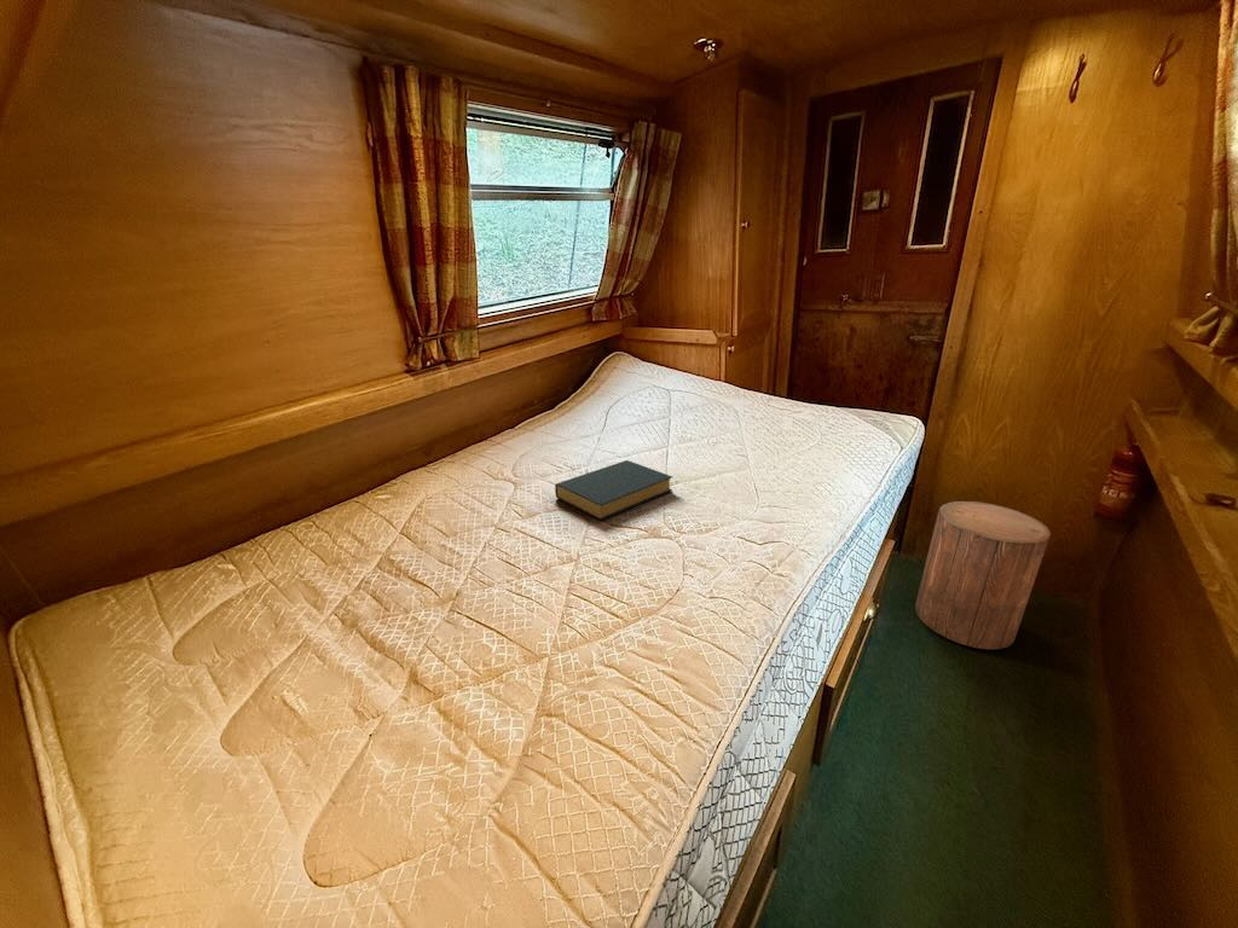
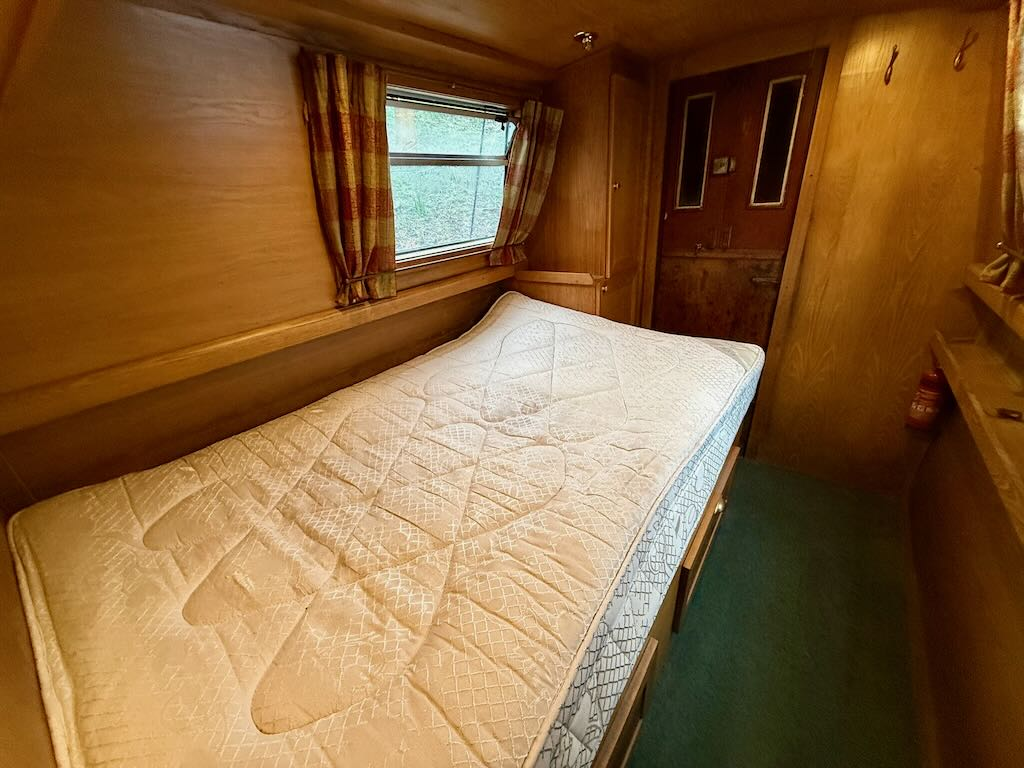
- hardback book [554,459,673,522]
- stool [914,500,1052,650]
